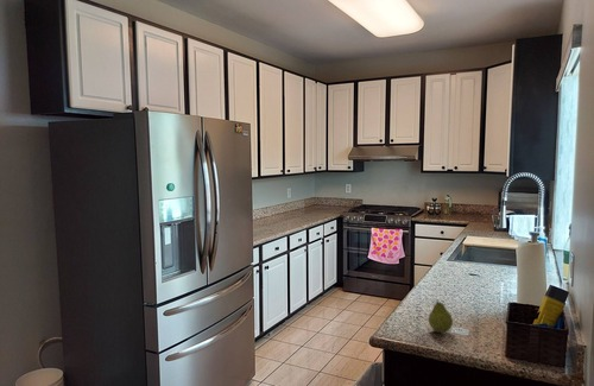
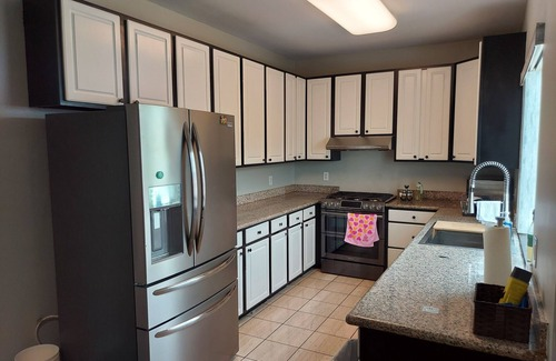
- fruit [428,298,454,334]
